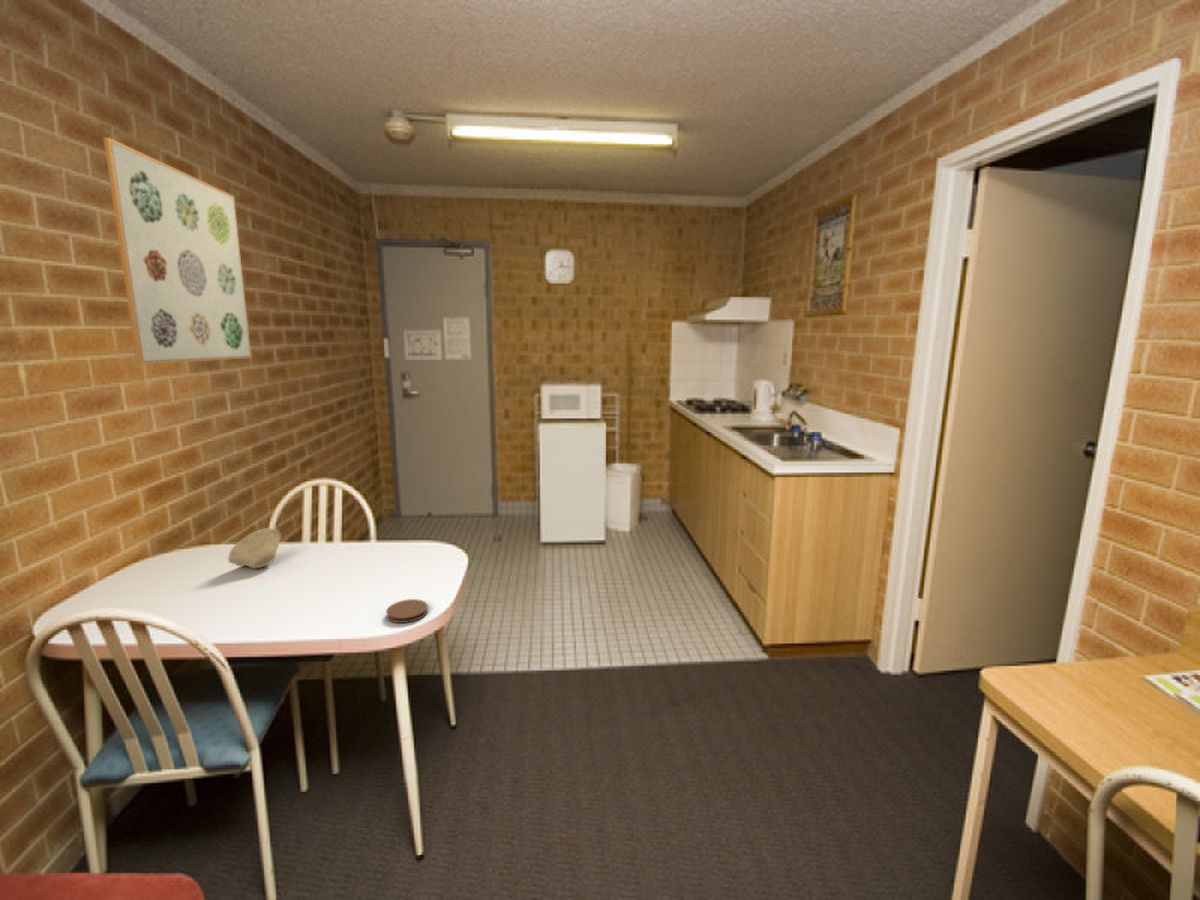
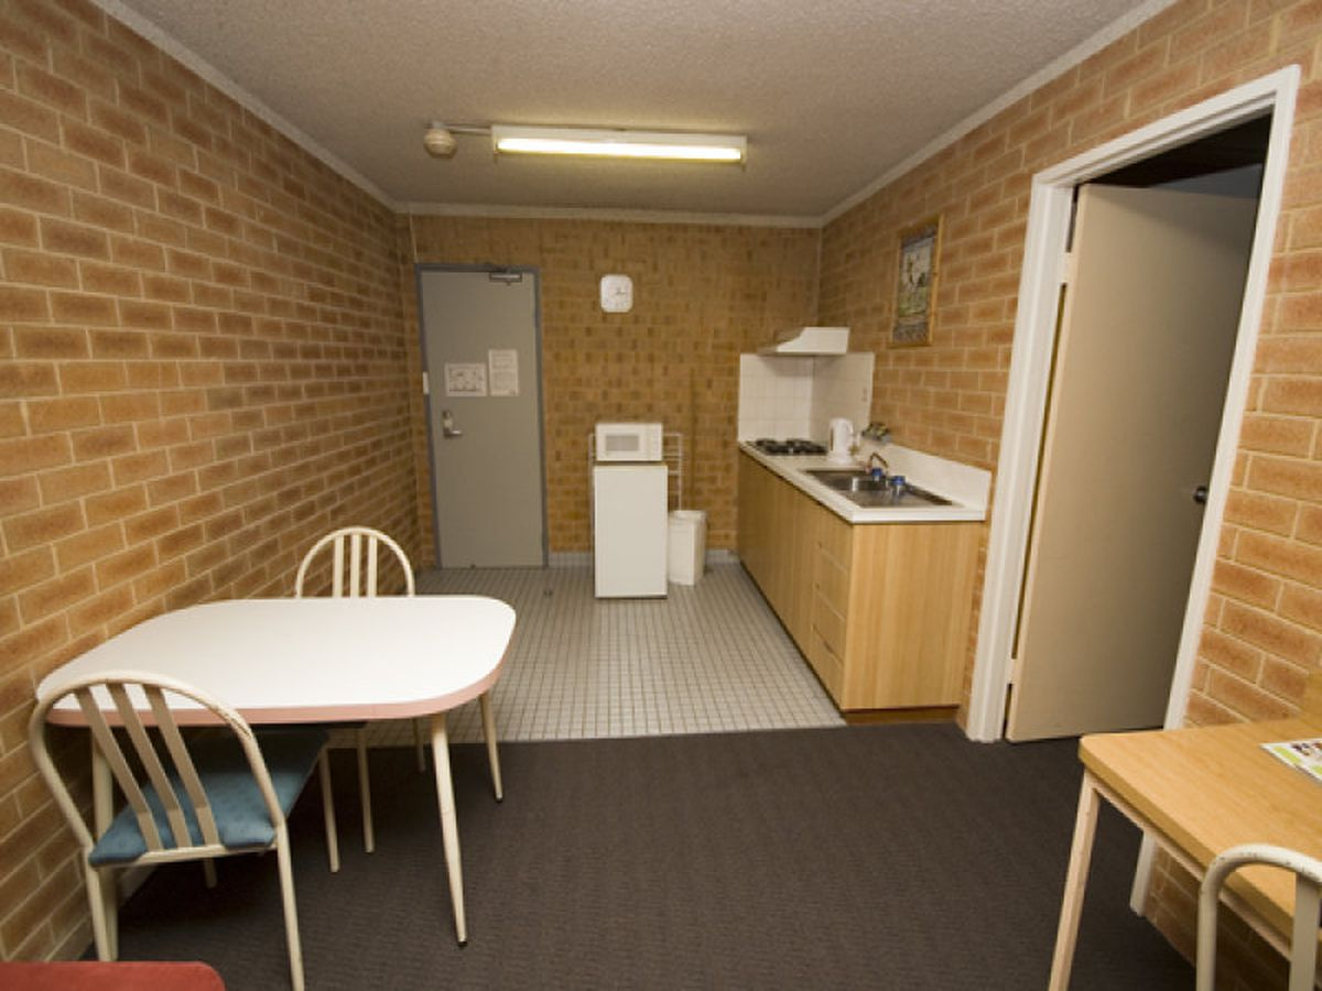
- coaster [385,598,429,624]
- bowl [227,527,283,570]
- wall art [103,136,252,365]
